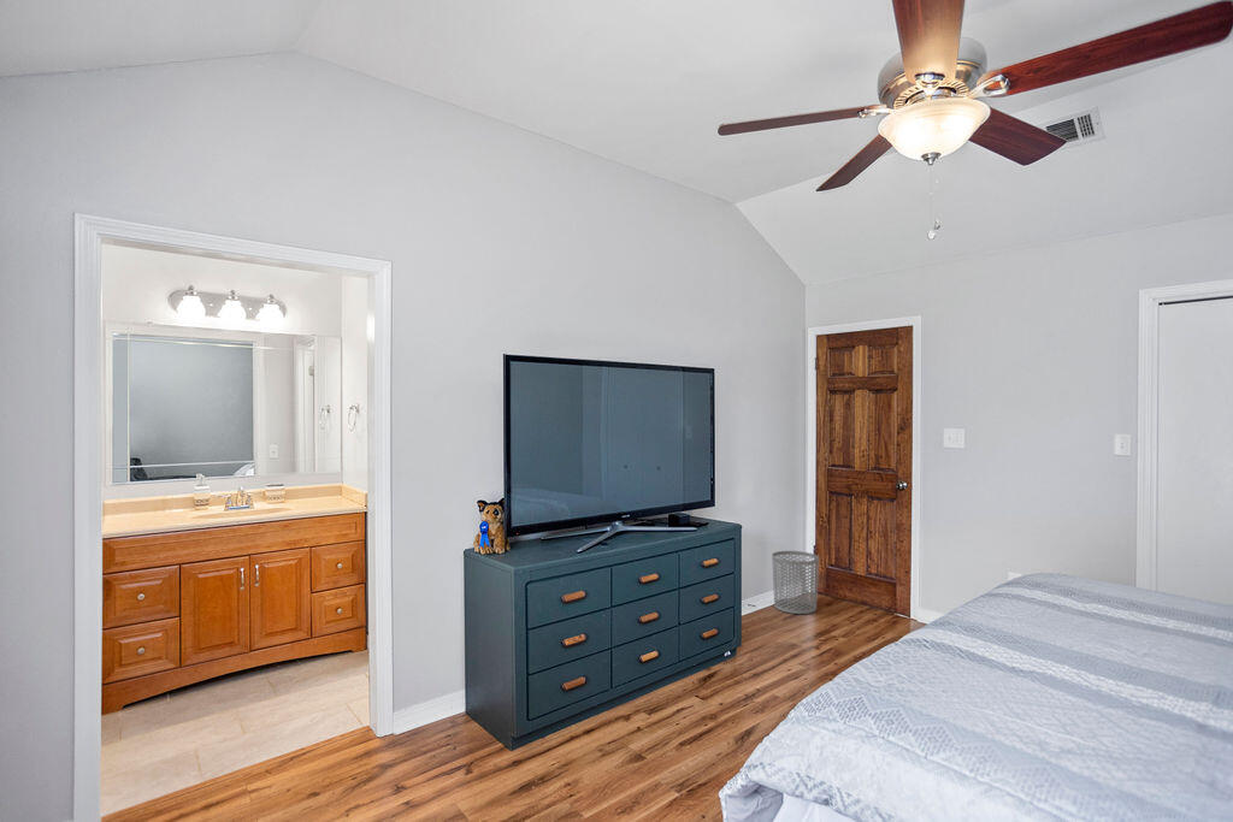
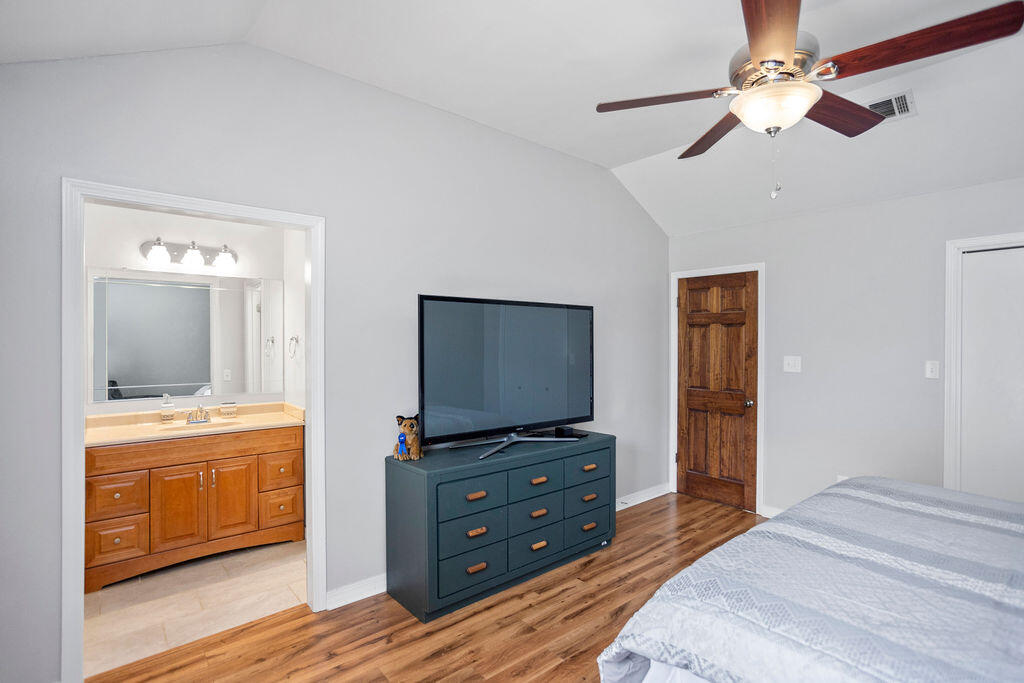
- waste bin [771,550,820,615]
